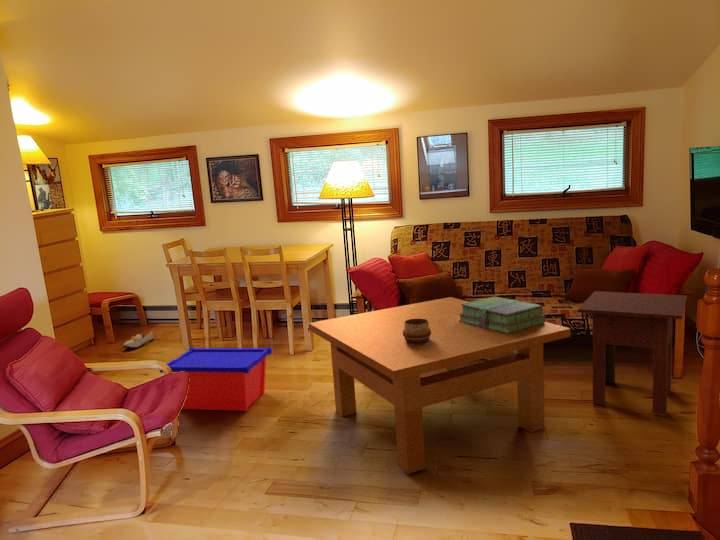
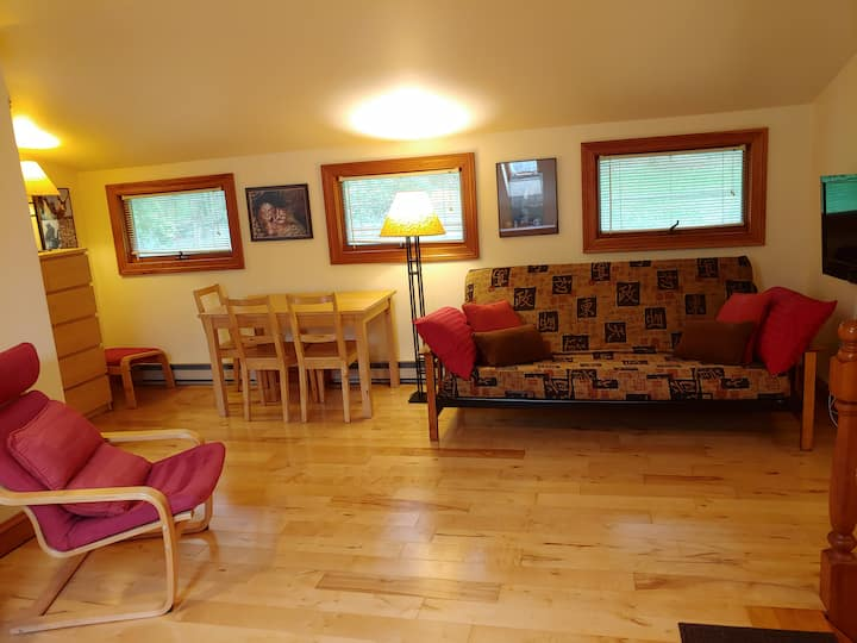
- stack of books [459,296,547,333]
- shoe [122,331,155,349]
- decorative bowl [403,319,431,343]
- table [308,296,572,475]
- storage bin [159,346,273,412]
- side table [577,290,688,416]
